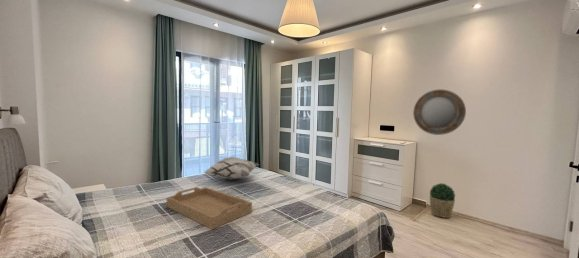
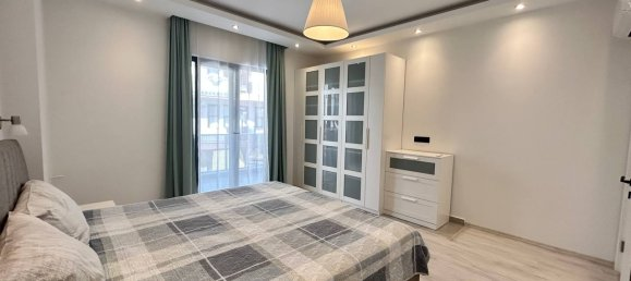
- potted plant [429,182,456,219]
- serving tray [166,186,253,230]
- decorative pillow [203,156,260,180]
- home mirror [412,89,467,136]
